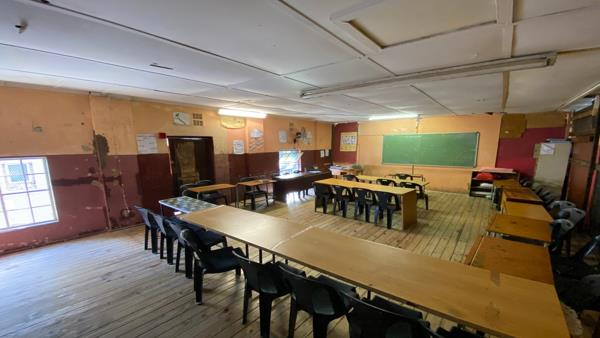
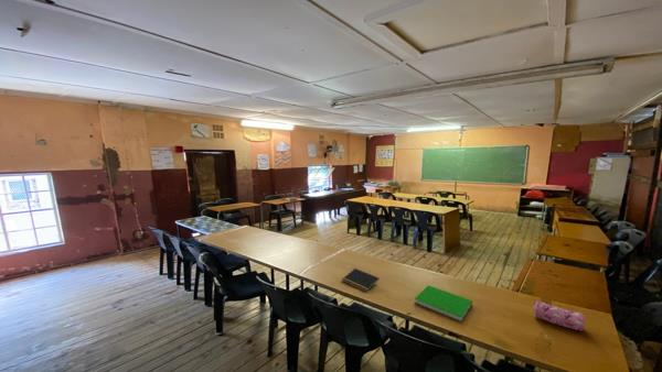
+ pencil case [533,300,586,332]
+ notepad [341,267,381,293]
+ book [414,284,473,322]
